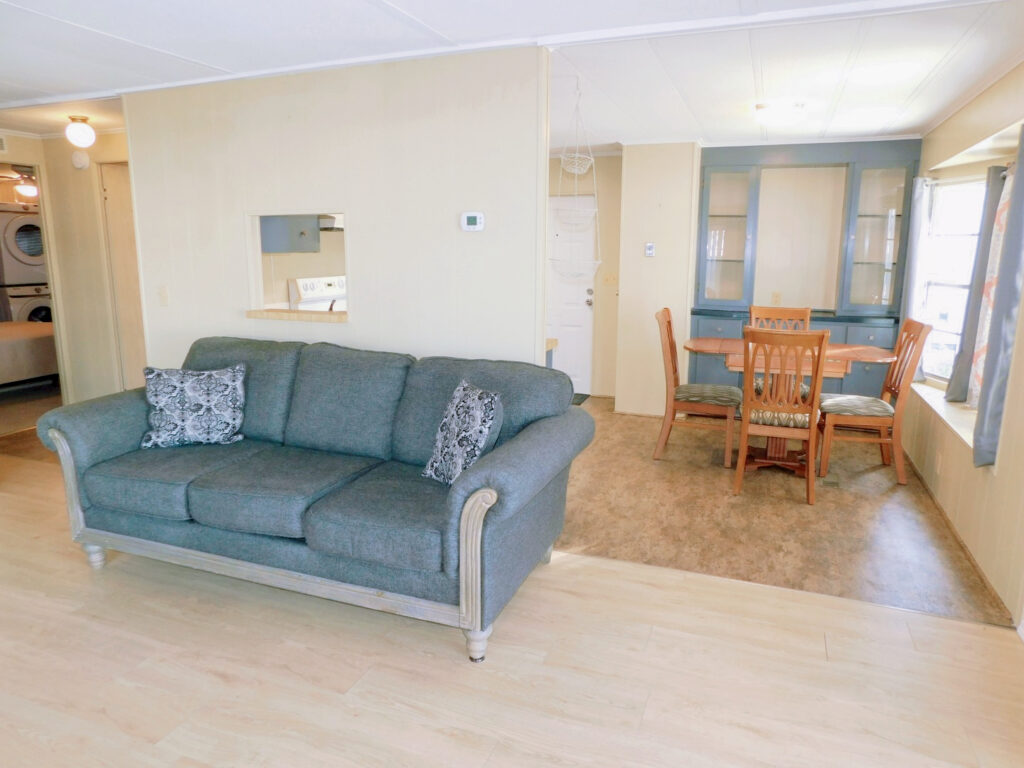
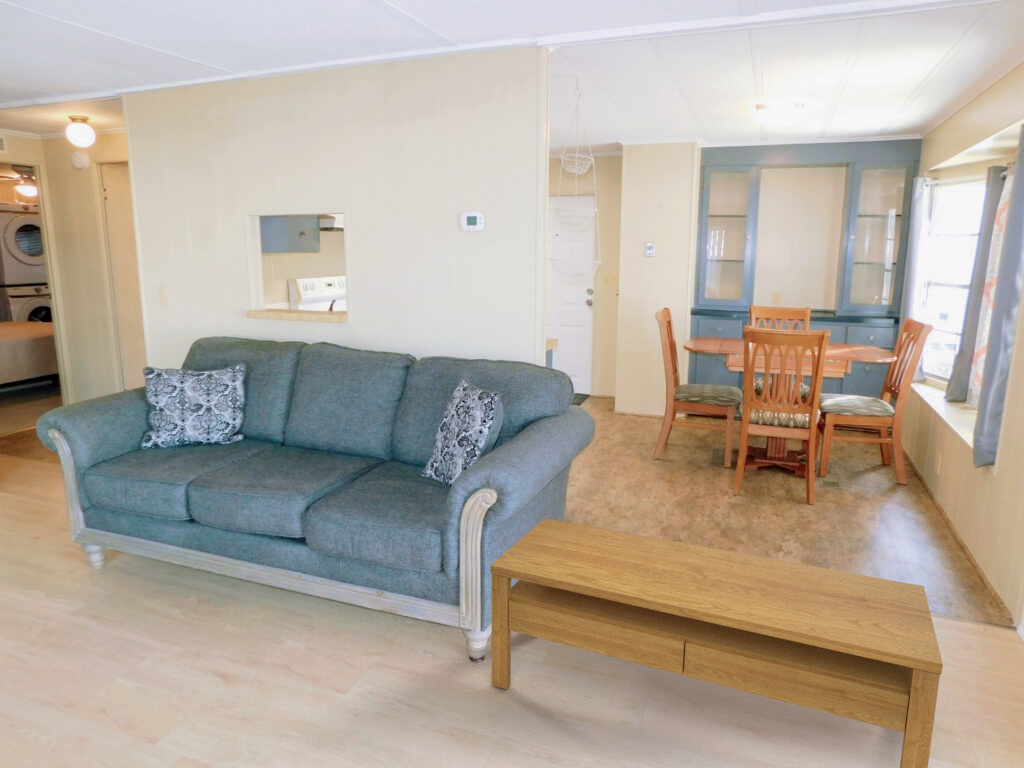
+ coffee table [490,517,944,768]
